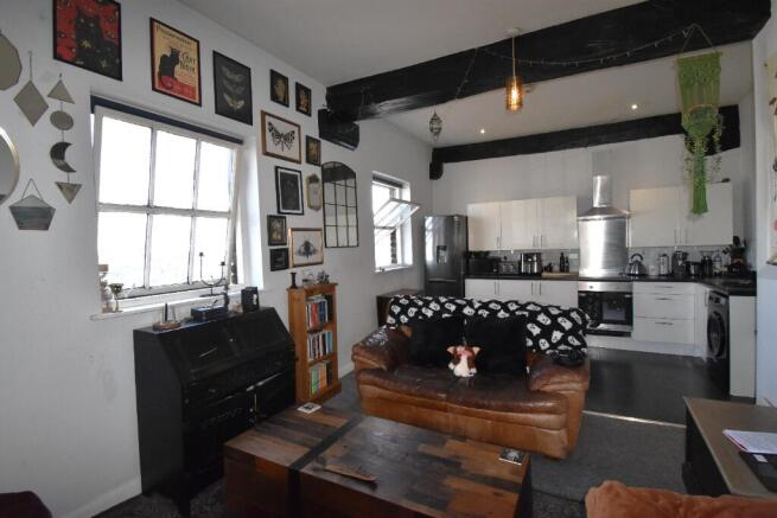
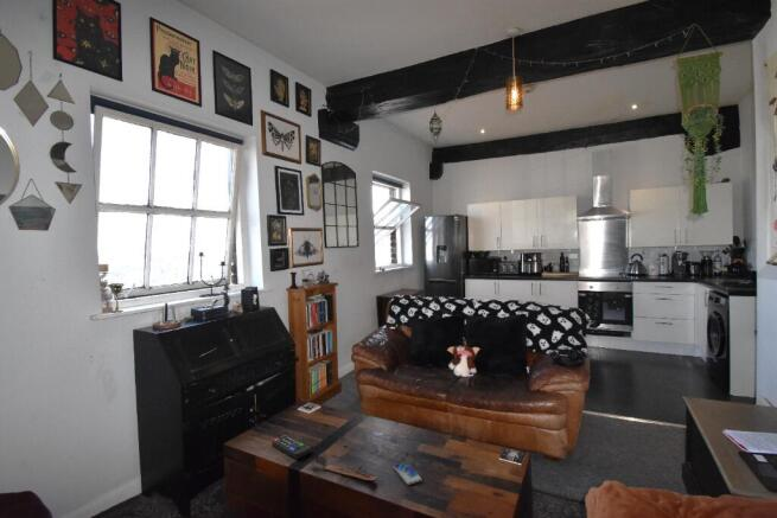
+ smartphone [393,461,423,486]
+ remote control [270,434,312,460]
